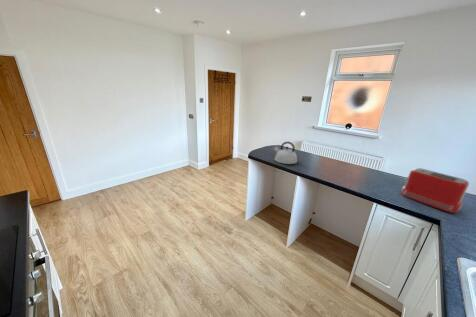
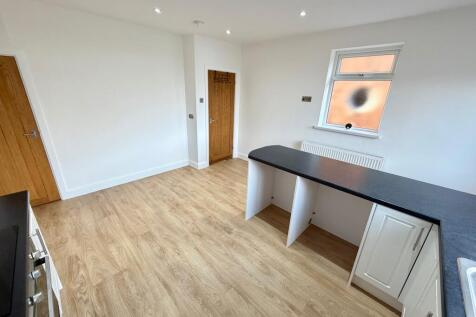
- kettle [273,141,298,165]
- toaster [400,167,470,214]
